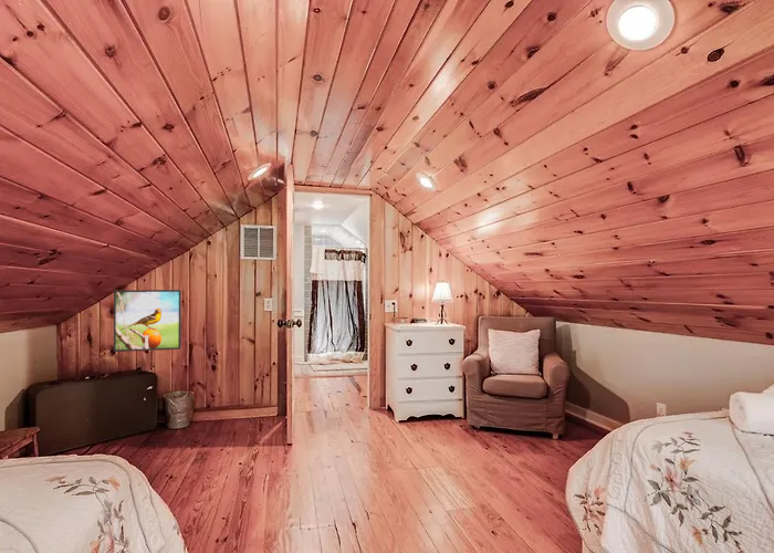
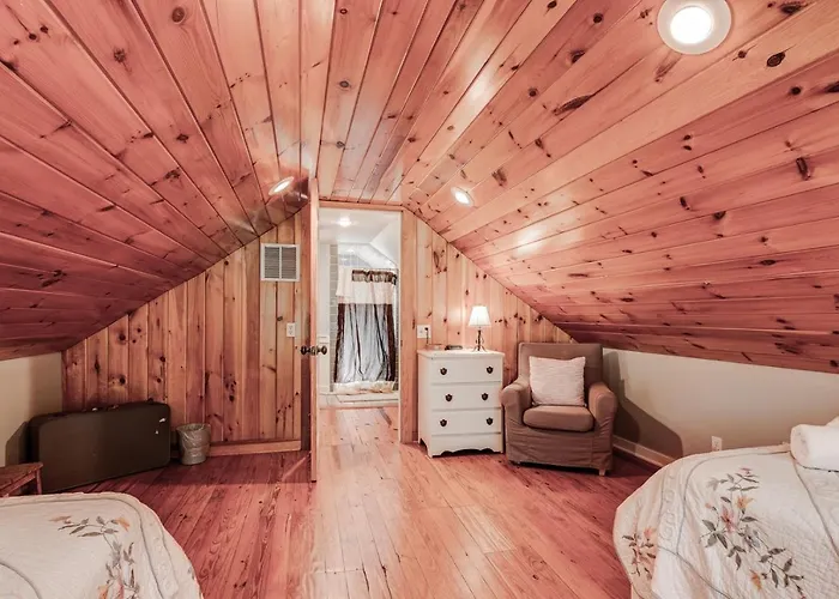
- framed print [113,289,182,353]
